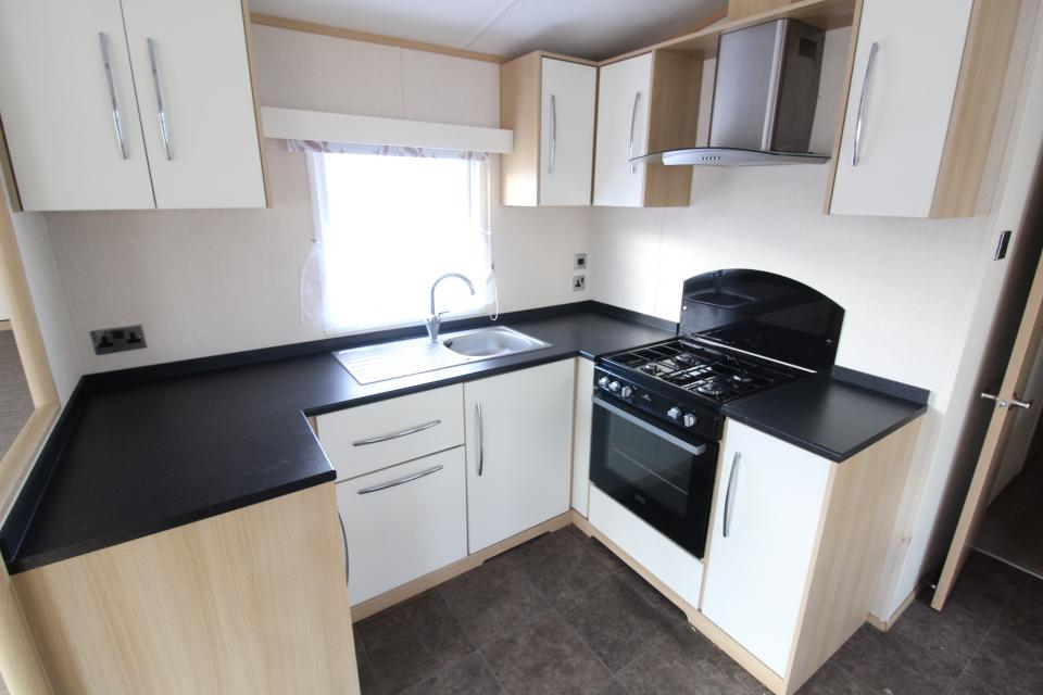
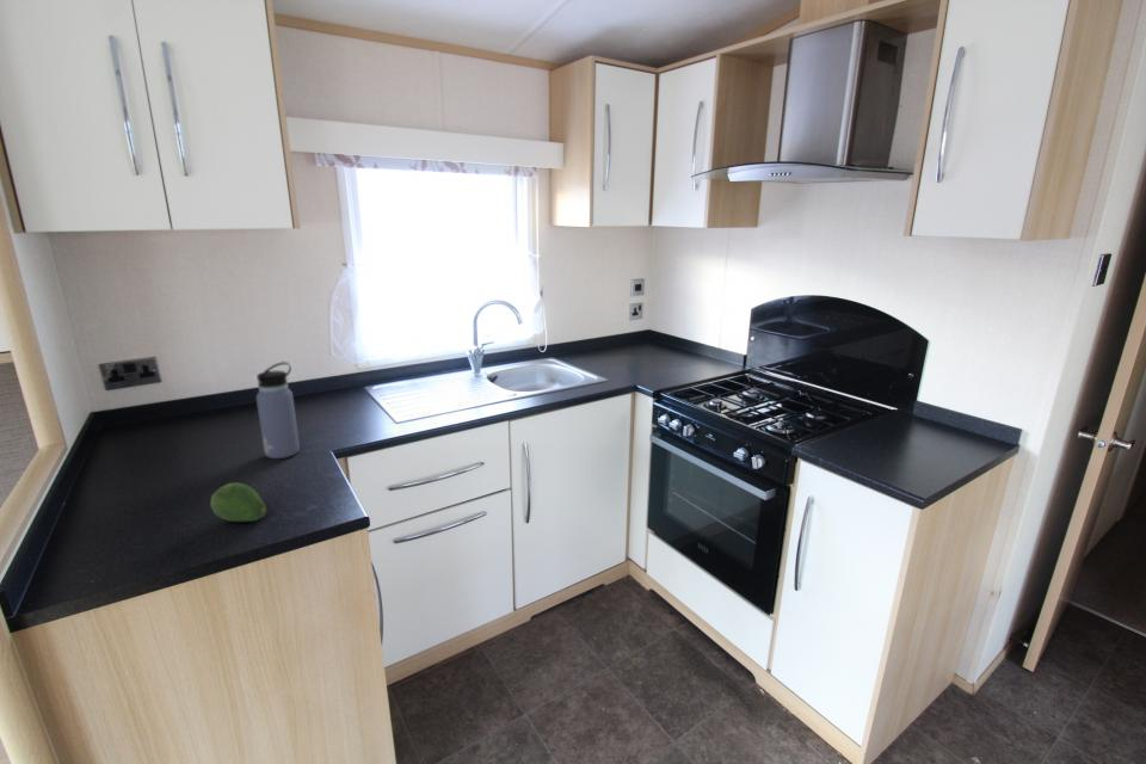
+ water bottle [255,361,301,460]
+ fruit [209,482,269,523]
